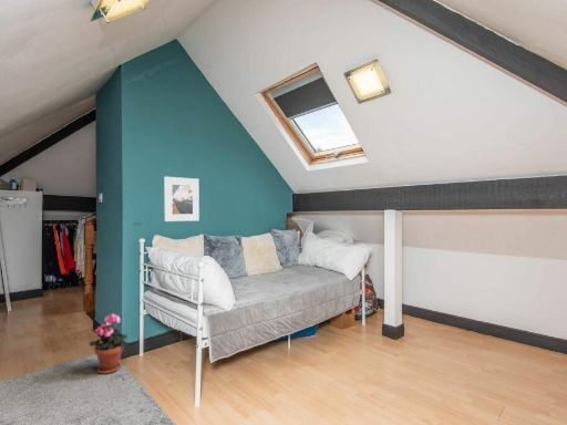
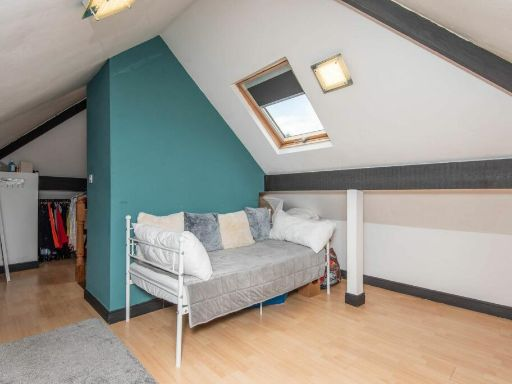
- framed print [164,176,200,222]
- potted plant [89,313,128,375]
